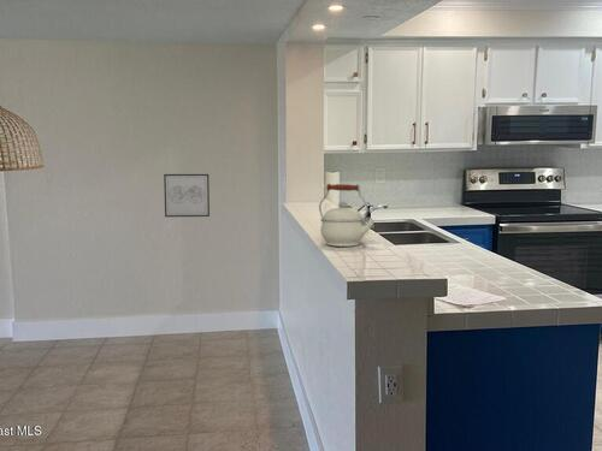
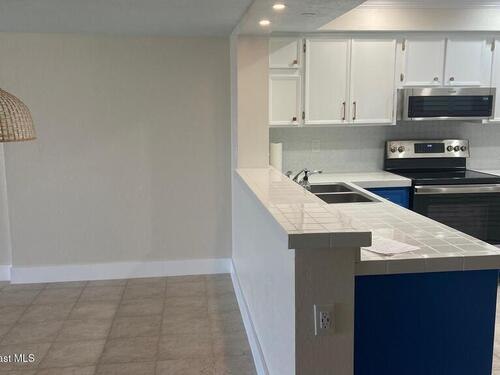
- wall art [163,173,211,218]
- kettle [318,183,376,248]
